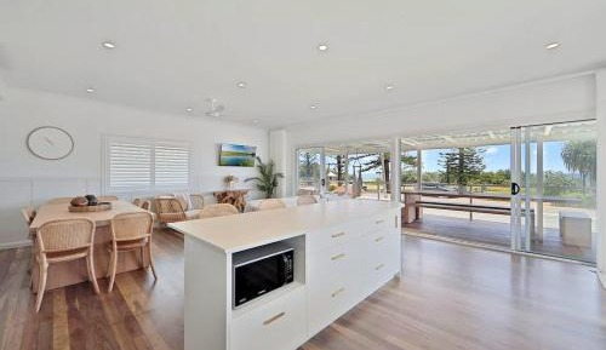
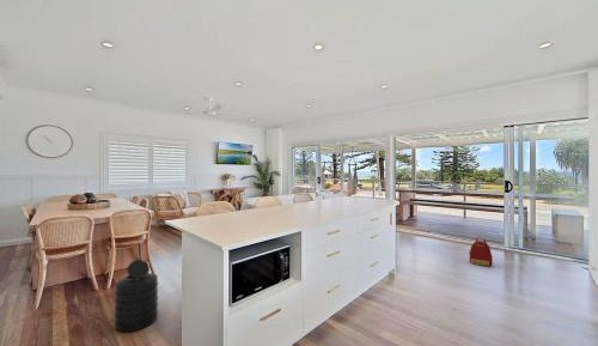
+ trash can [114,259,159,333]
+ backpack [468,236,494,267]
